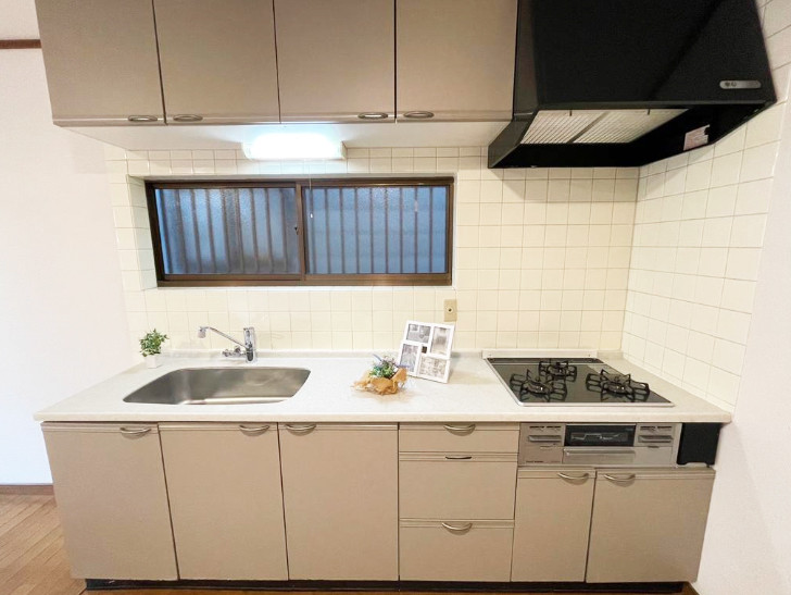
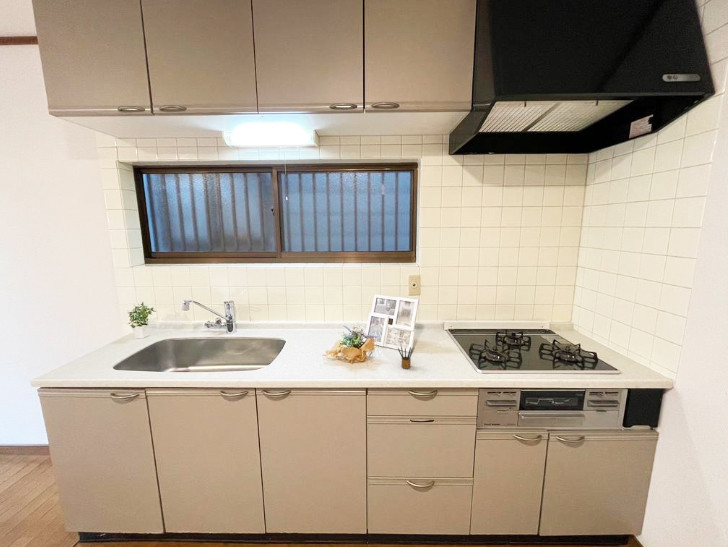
+ pencil box [397,345,415,370]
